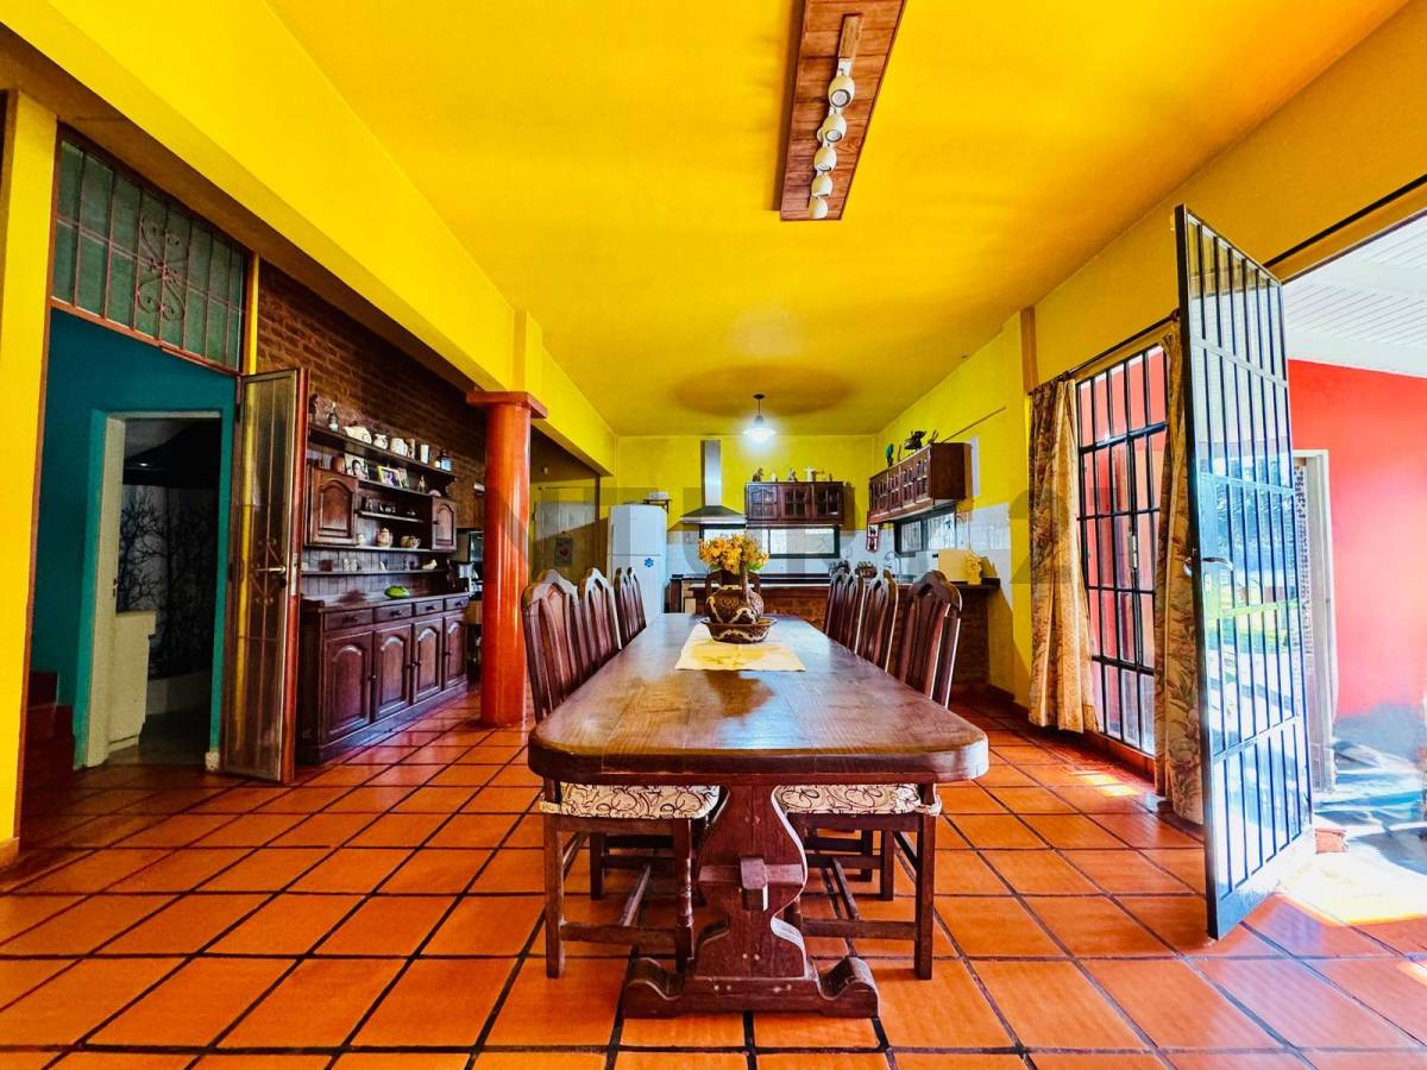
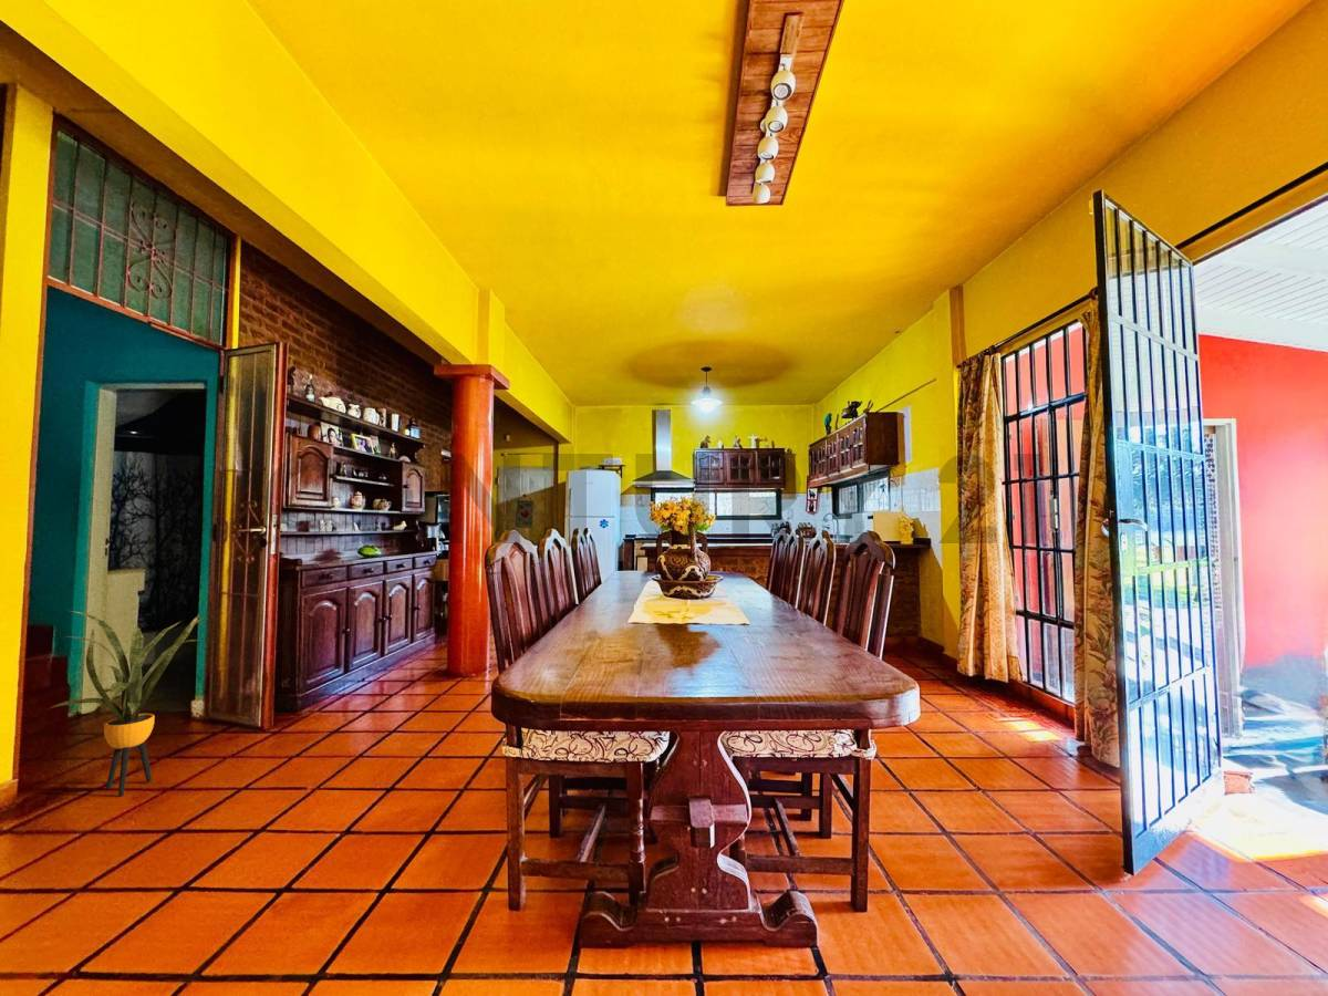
+ house plant [48,610,206,797]
